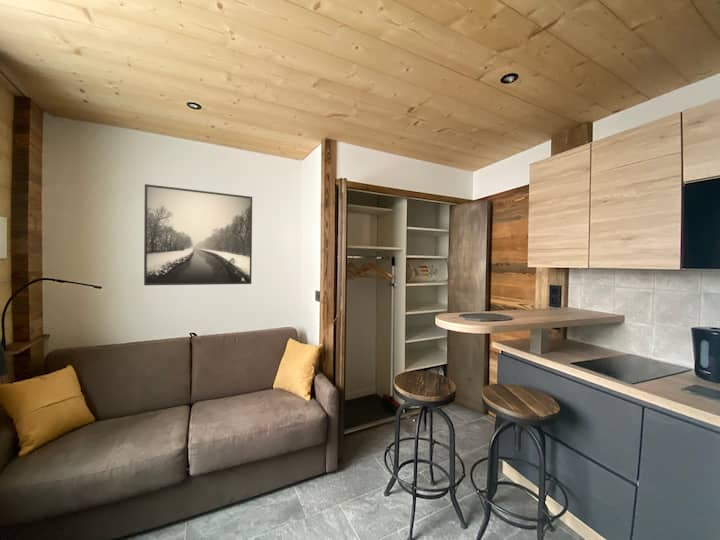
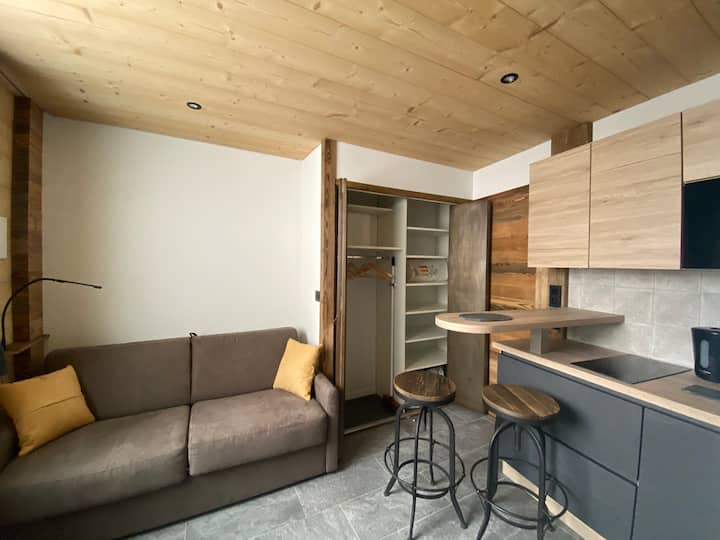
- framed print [143,183,253,286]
